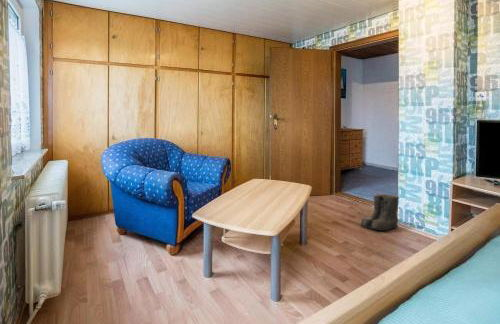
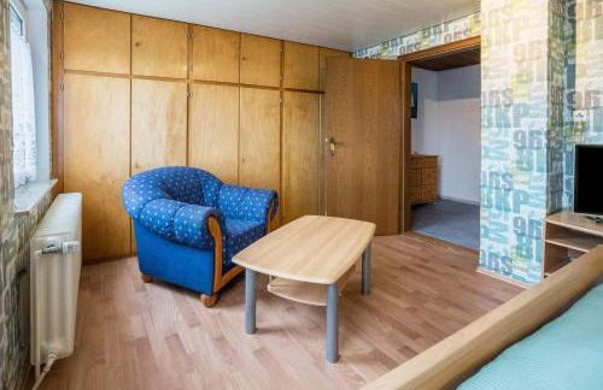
- boots [360,193,400,231]
